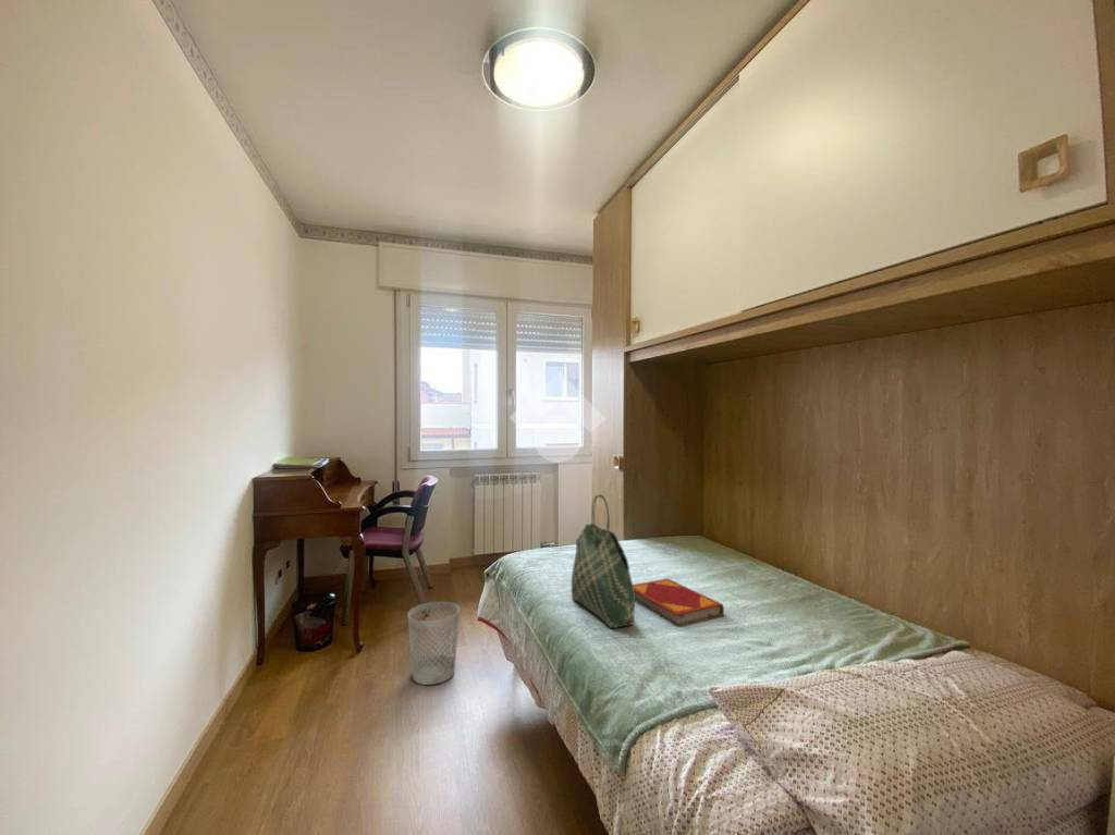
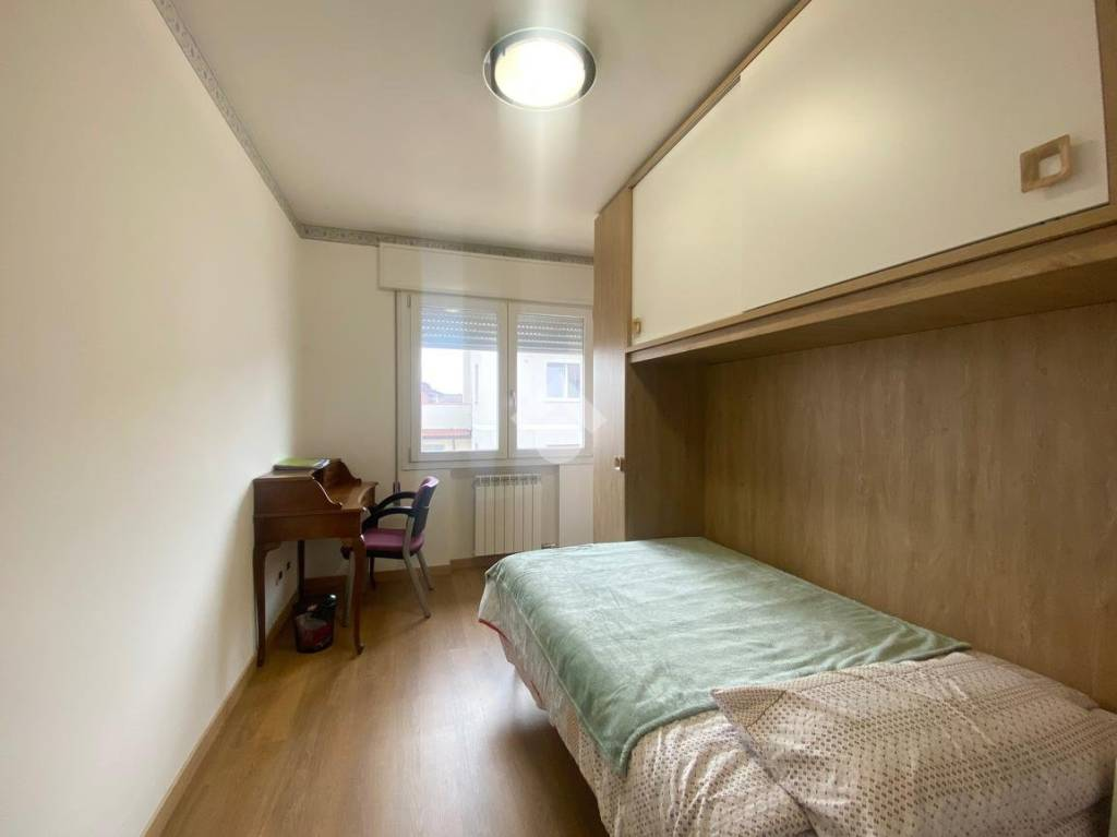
- hardback book [633,578,725,628]
- tote bag [571,493,636,629]
- wastebasket [407,601,461,686]
